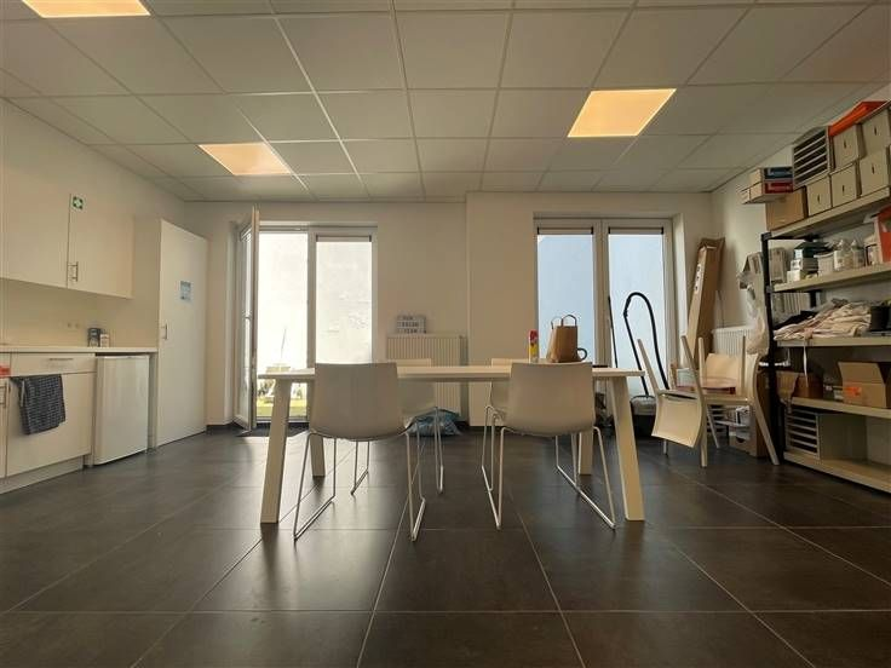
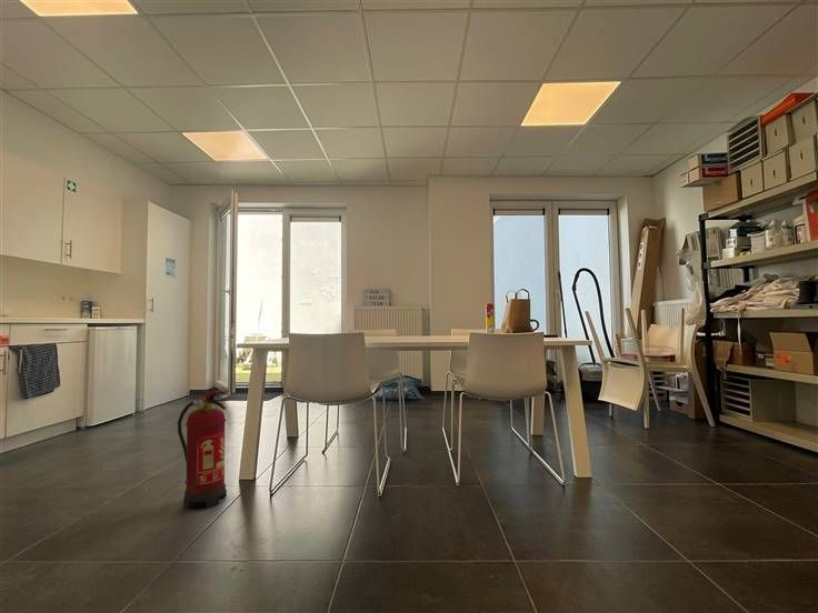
+ fire extinguisher [177,390,230,510]
